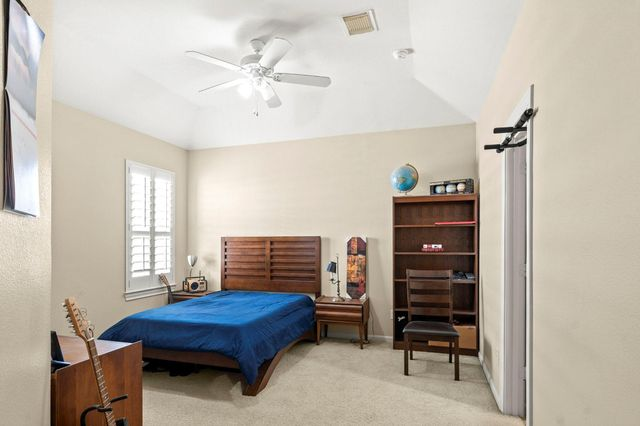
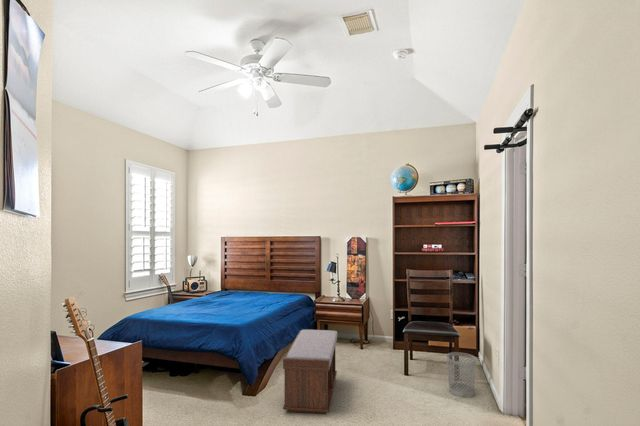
+ wastebasket [445,351,477,398]
+ bench [282,329,338,415]
